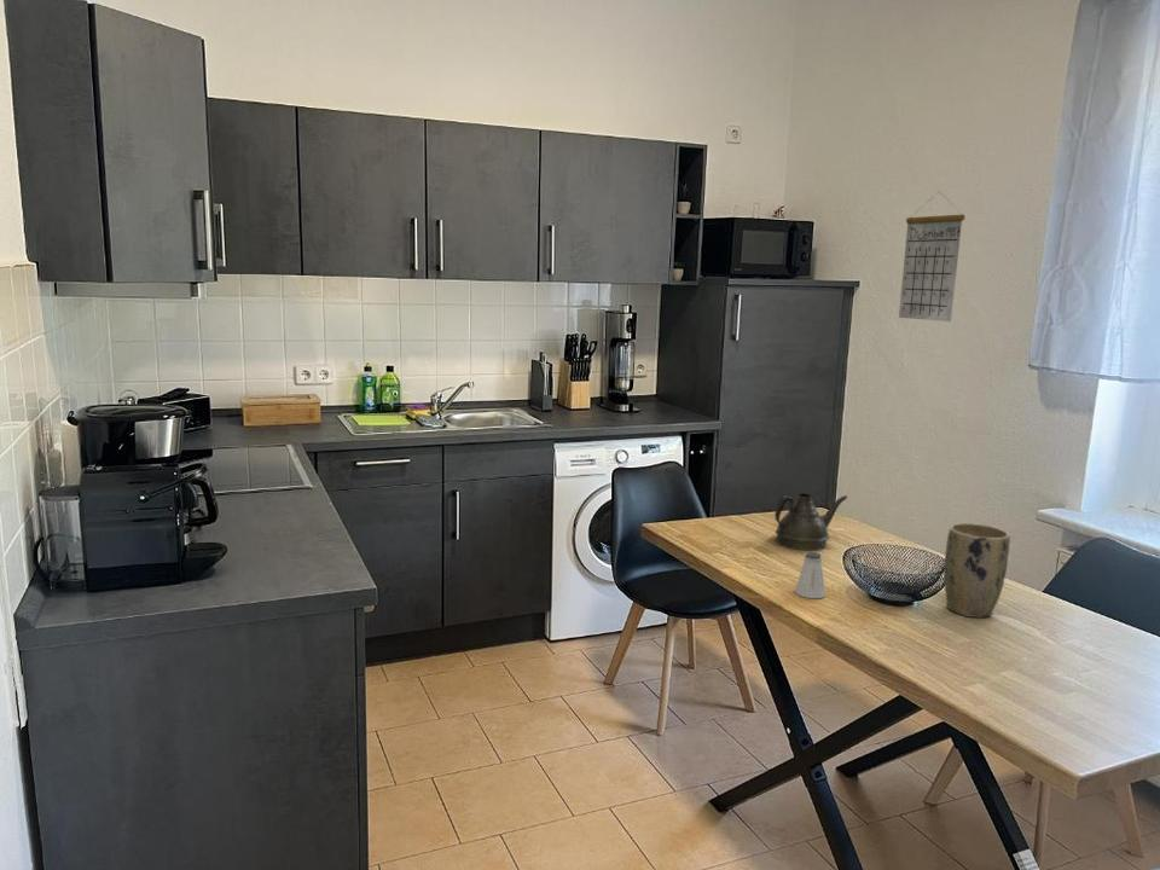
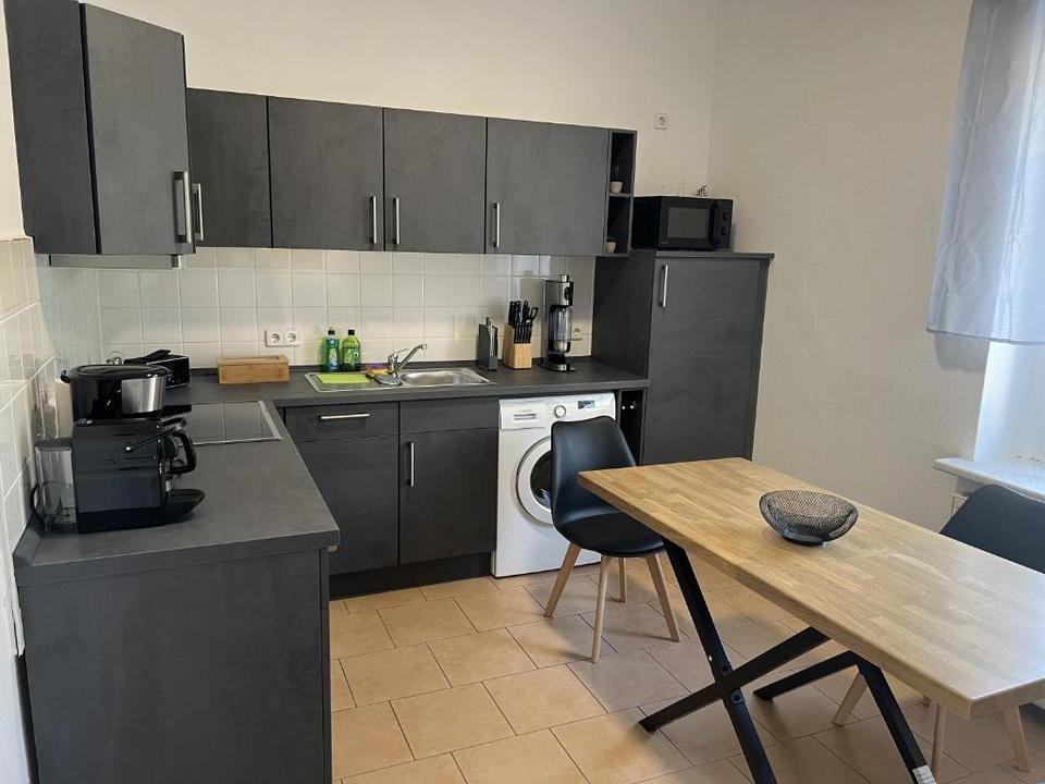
- teapot [773,492,848,552]
- calendar [898,190,965,323]
- plant pot [942,522,1011,619]
- saltshaker [794,551,826,599]
